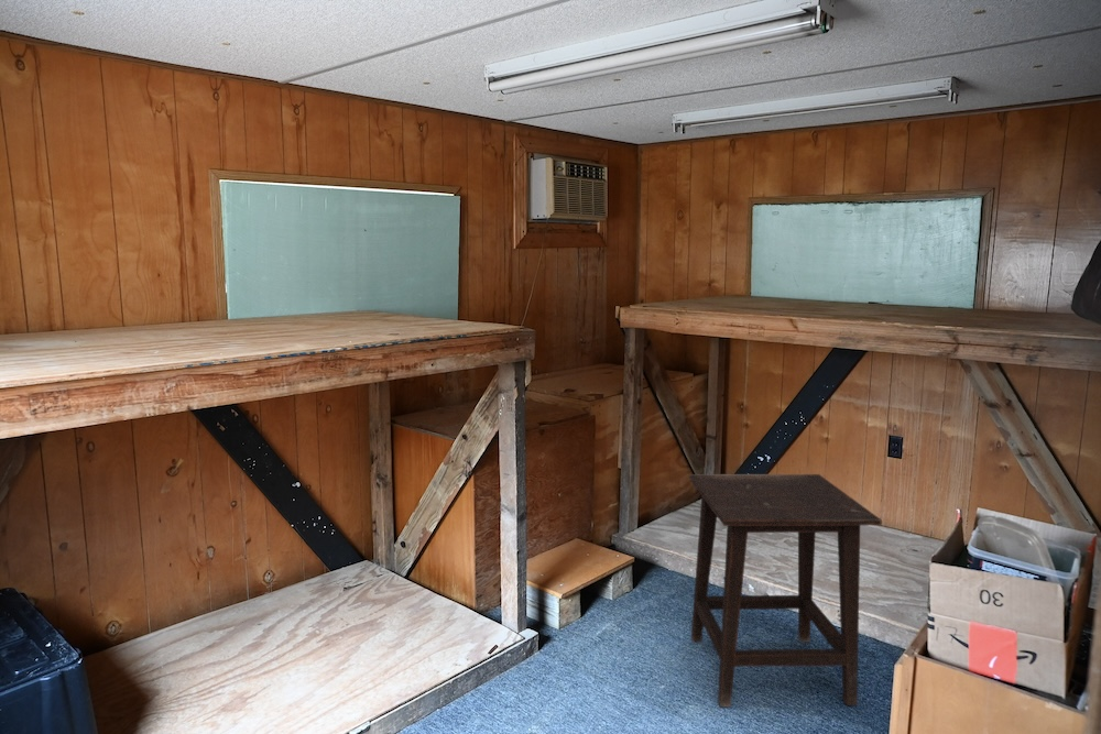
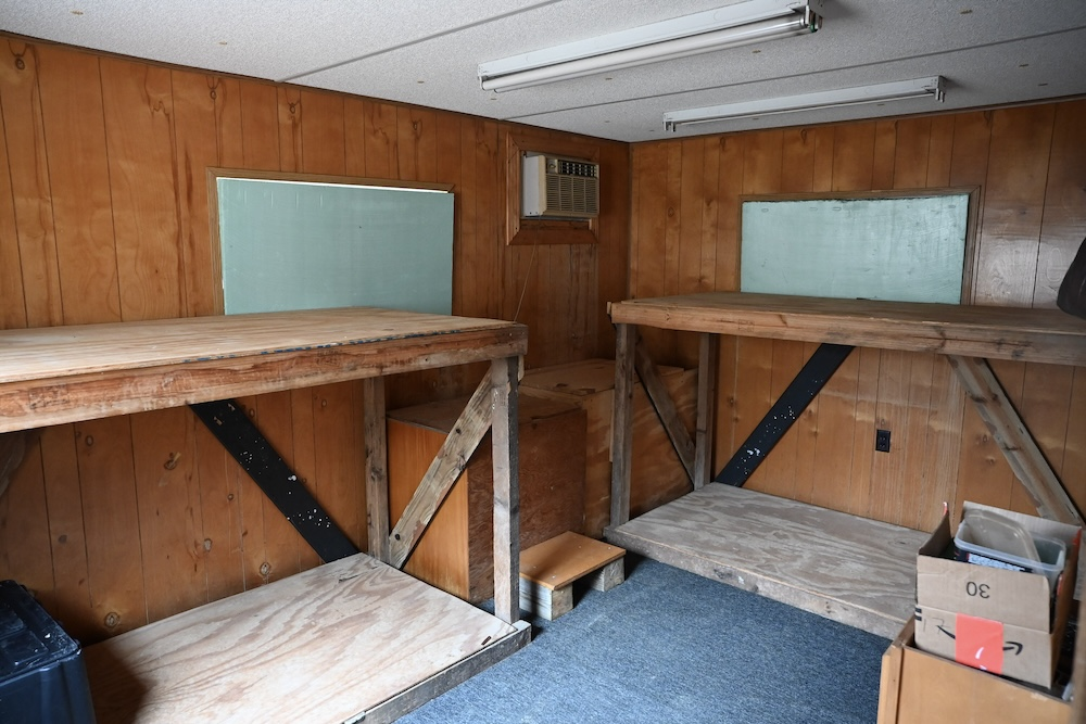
- side table [688,473,883,708]
